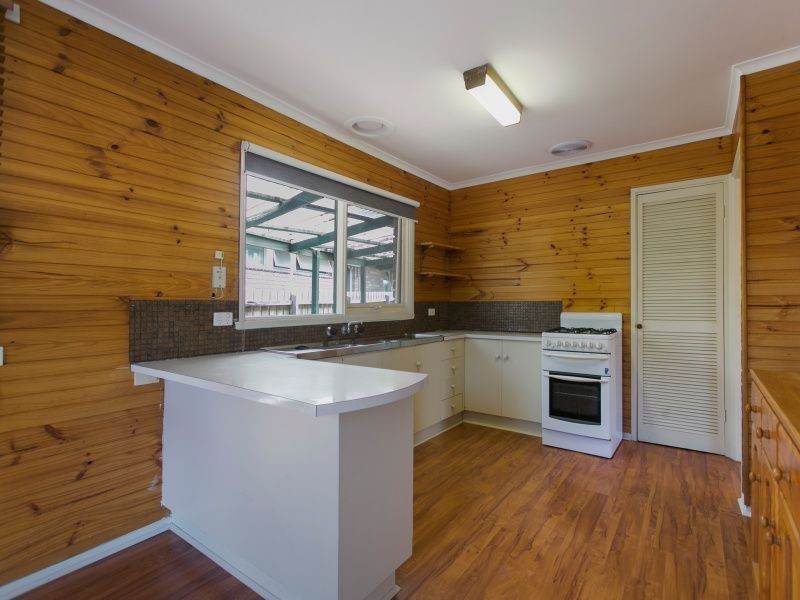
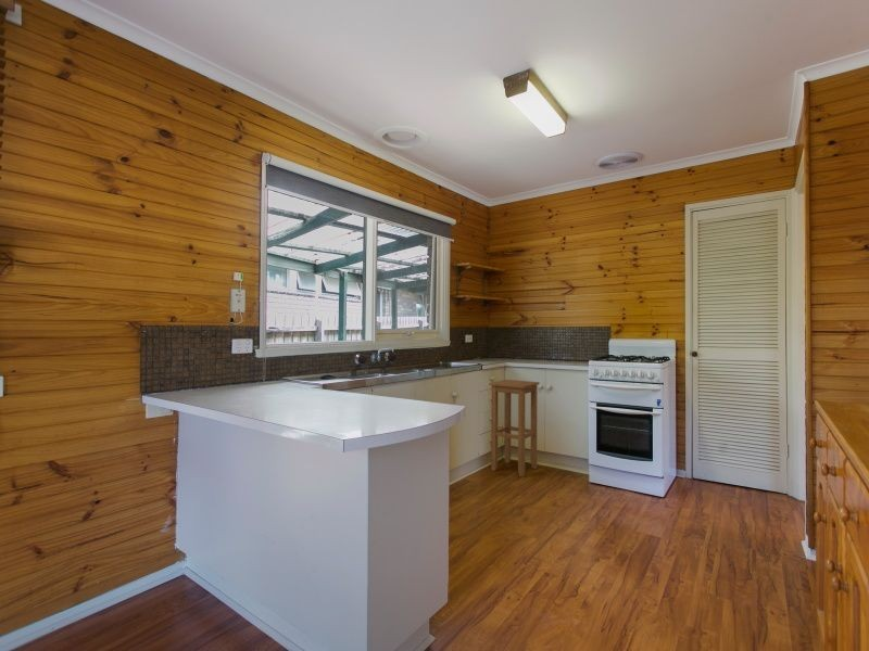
+ stool [488,379,541,478]
